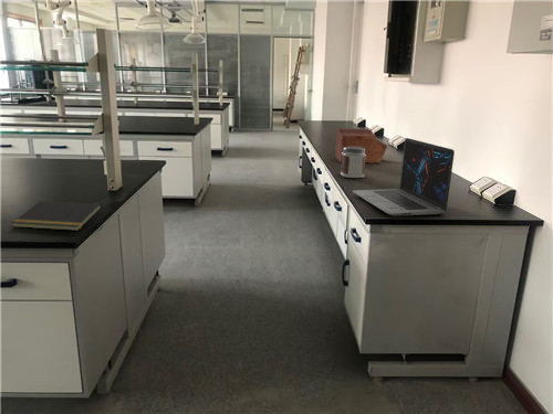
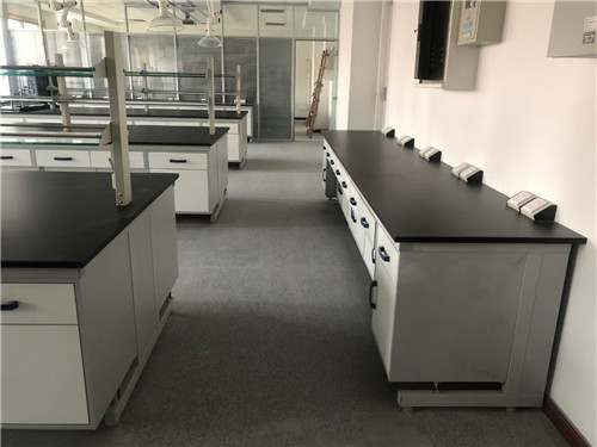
- notepad [10,200,103,232]
- jar [340,147,366,179]
- laptop [352,137,456,217]
- sewing box [334,127,388,164]
